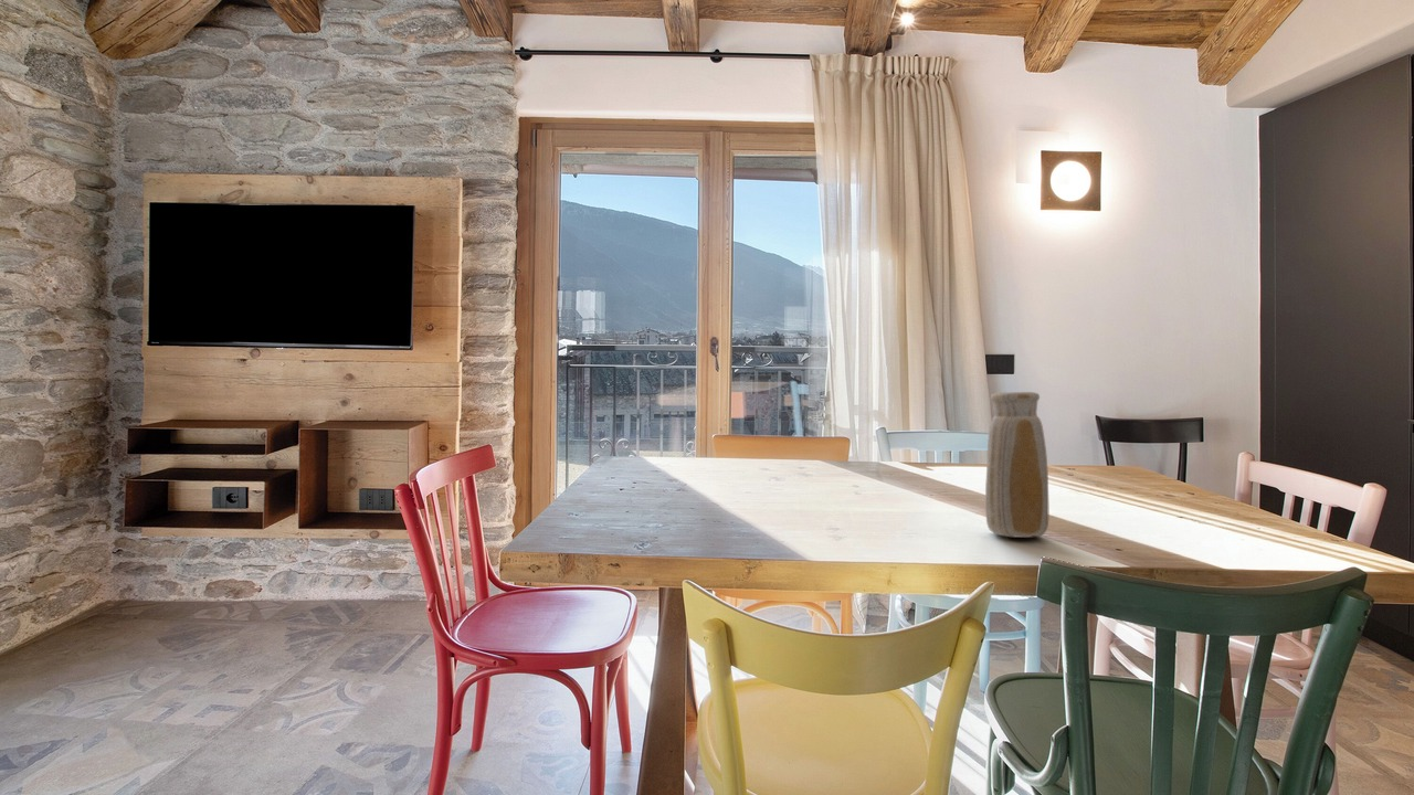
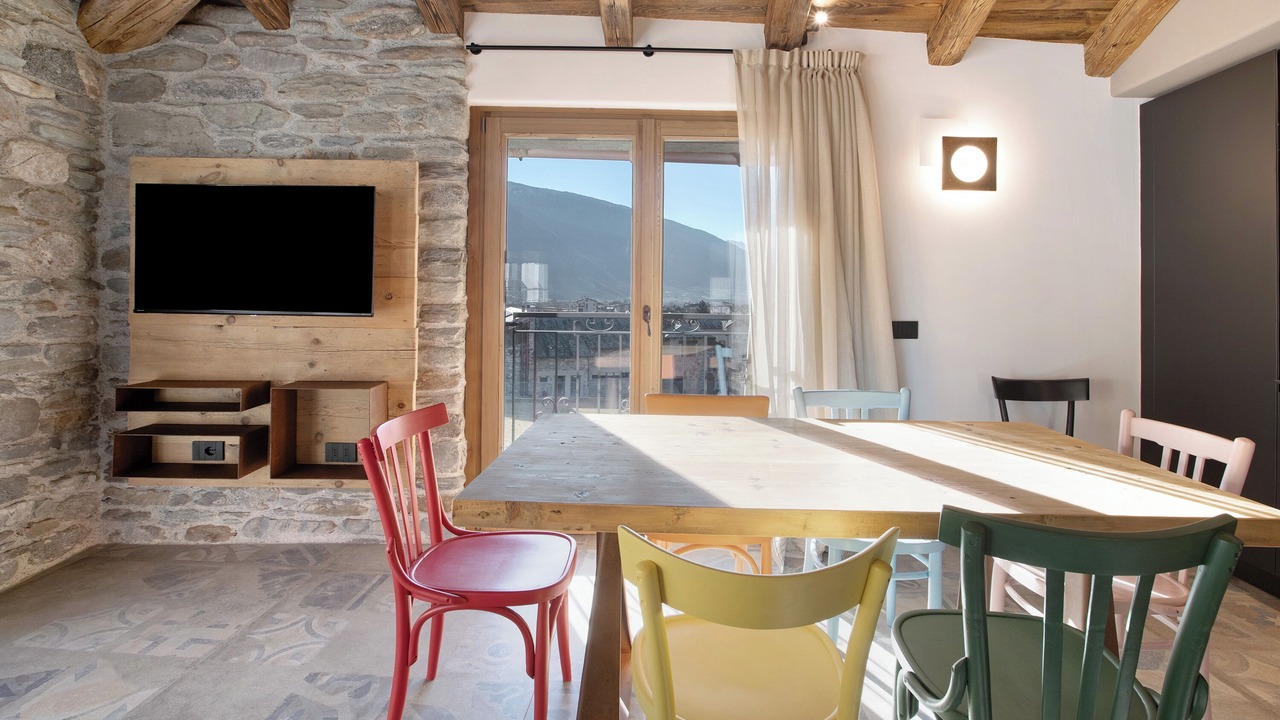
- vase [984,391,1049,539]
